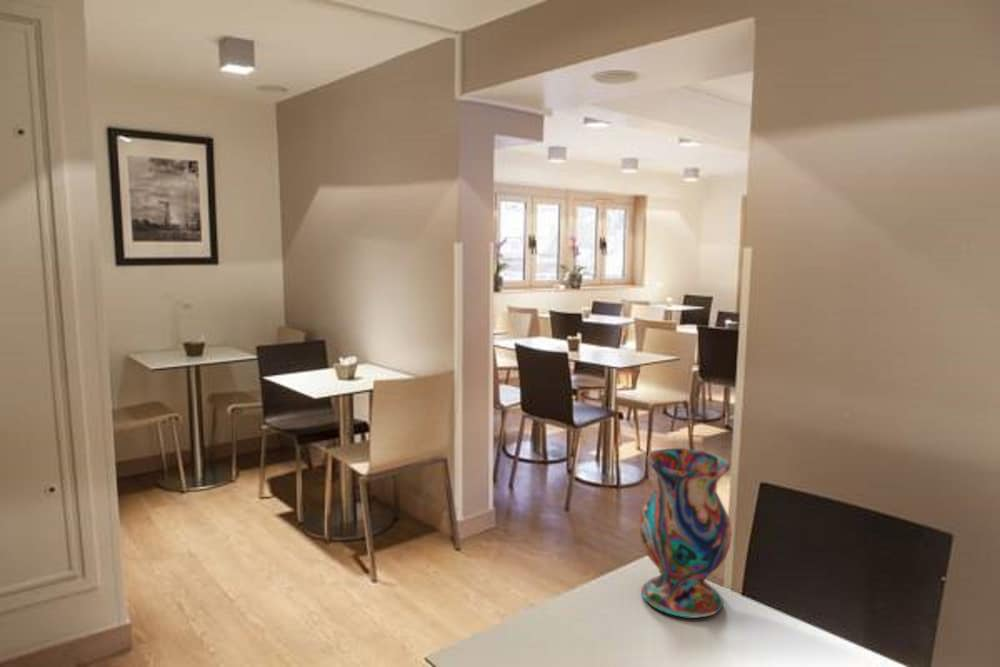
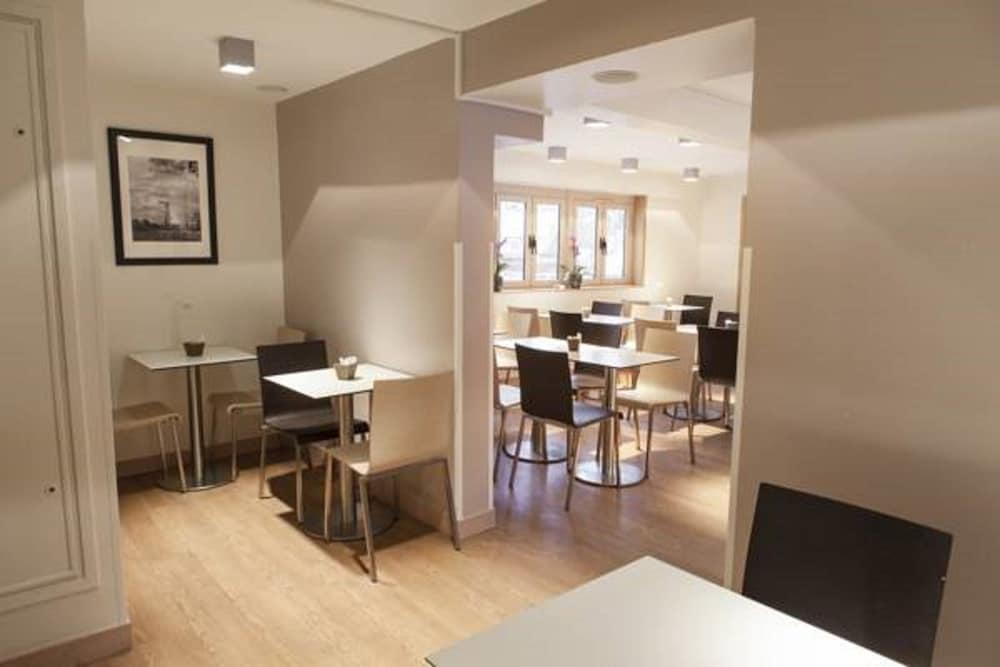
- vase [639,448,733,619]
